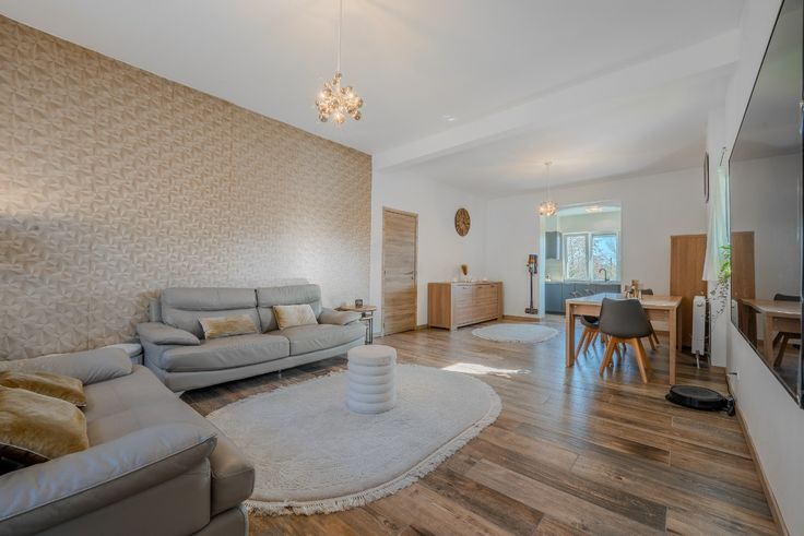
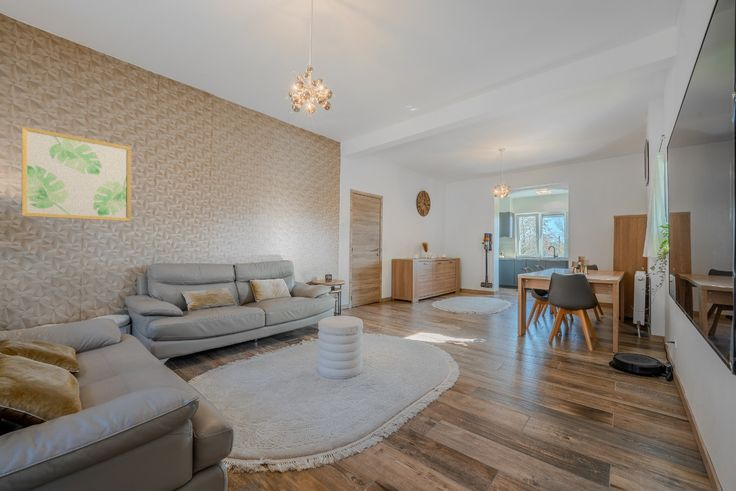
+ wall art [21,125,132,222]
